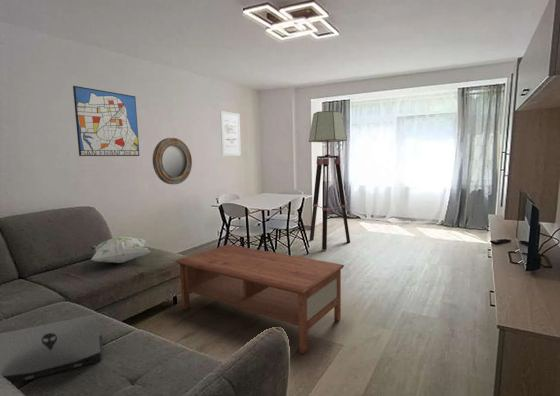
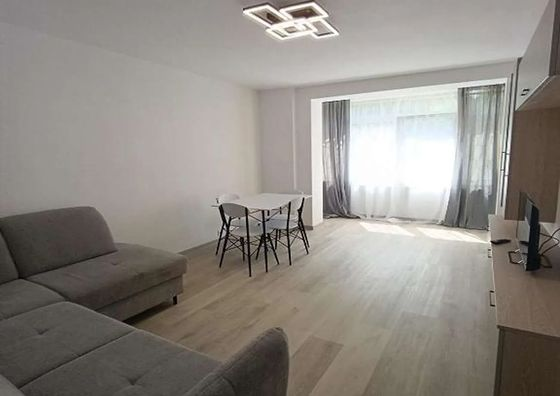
- coffee table [175,244,345,355]
- laptop [0,313,103,385]
- wall art [219,110,242,156]
- decorative pillow [90,236,151,264]
- home mirror [152,137,193,185]
- floor lamp [308,110,351,251]
- wall art [72,85,140,157]
